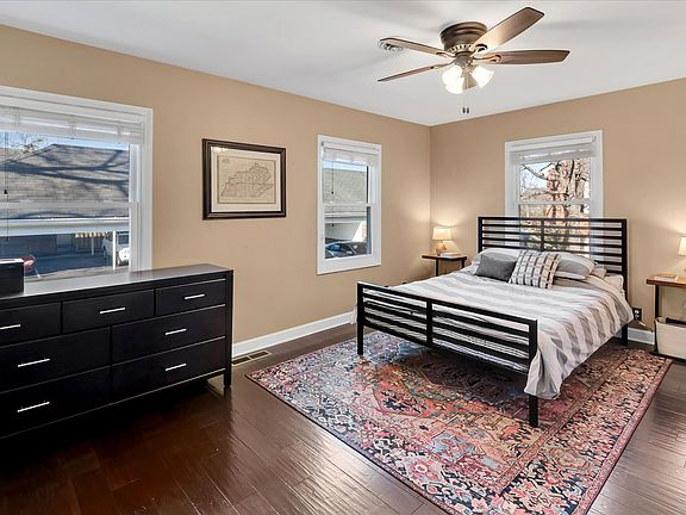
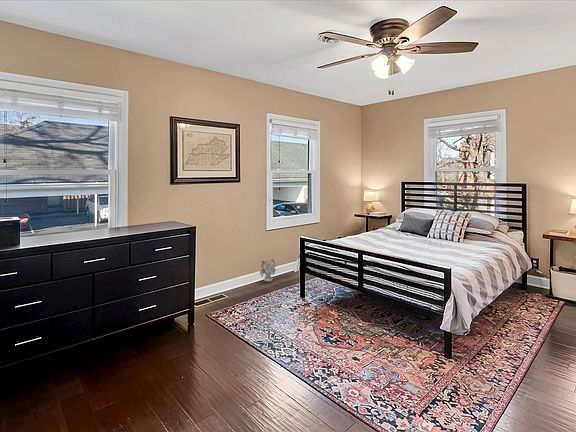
+ vase [259,257,277,282]
